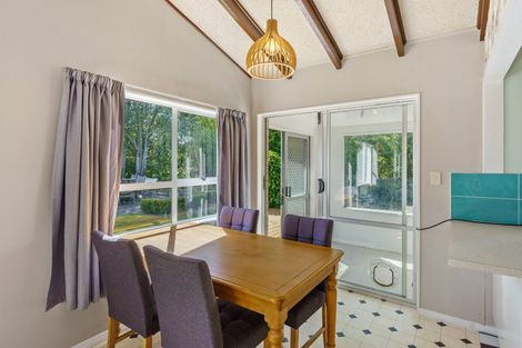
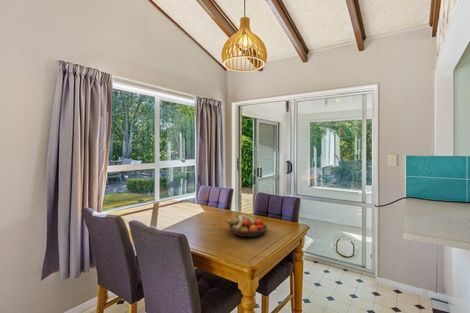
+ fruit bowl [225,213,268,238]
